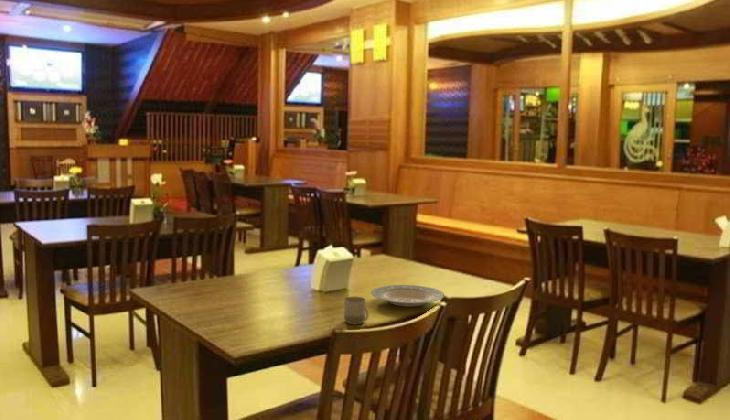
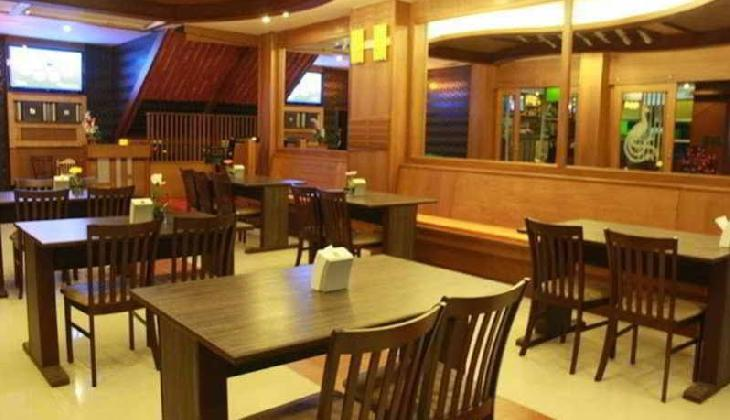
- plate [370,284,446,308]
- cup [343,296,370,325]
